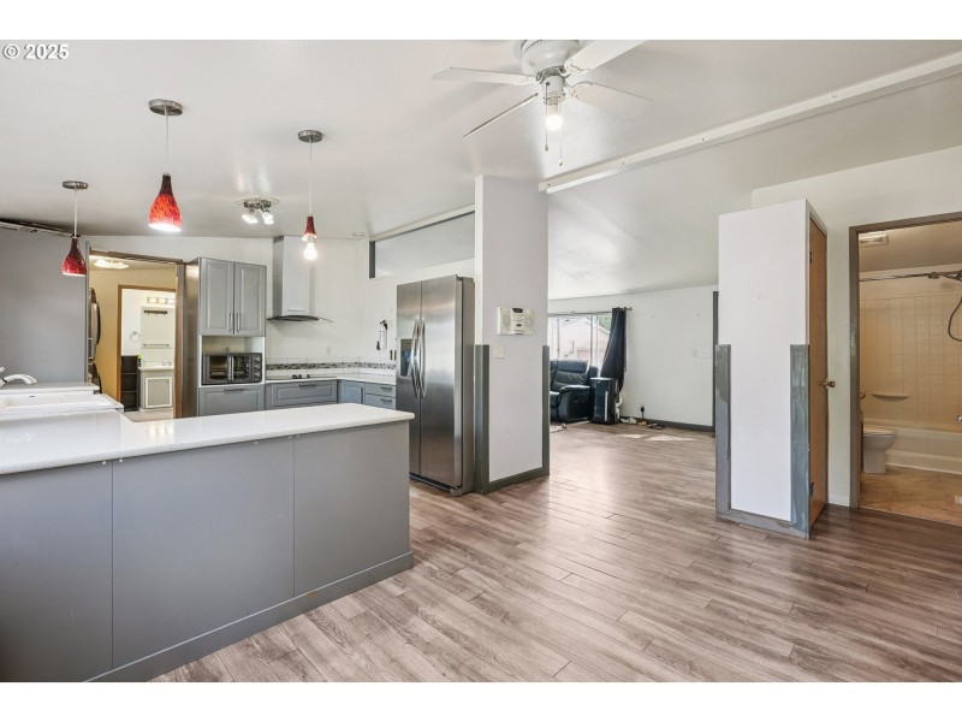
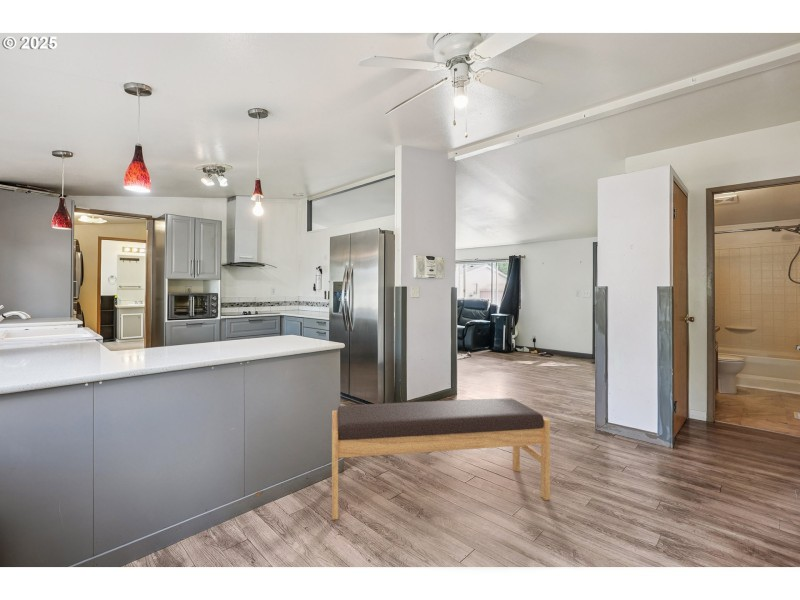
+ bench [331,397,551,521]
